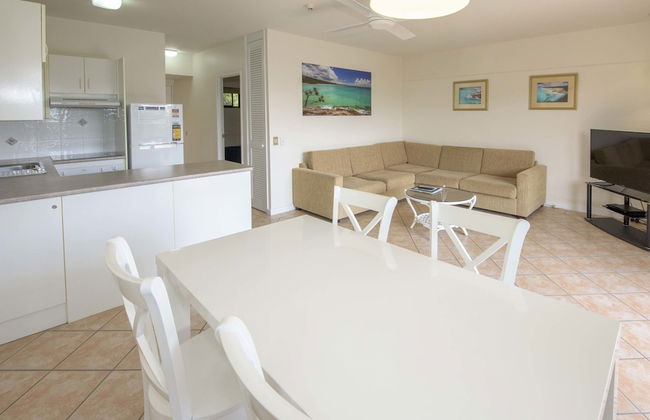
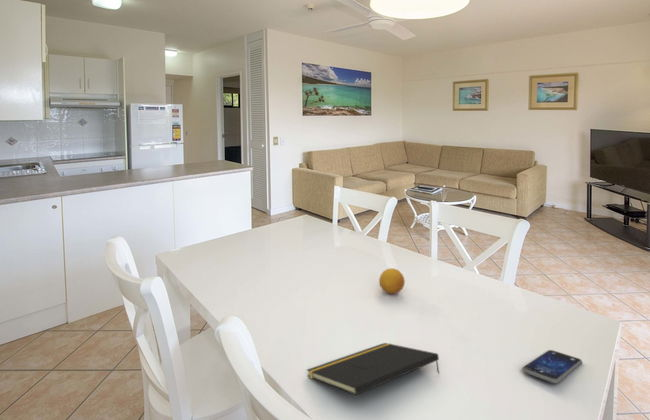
+ notepad [306,342,440,396]
+ fruit [378,267,406,295]
+ smartphone [521,349,583,384]
